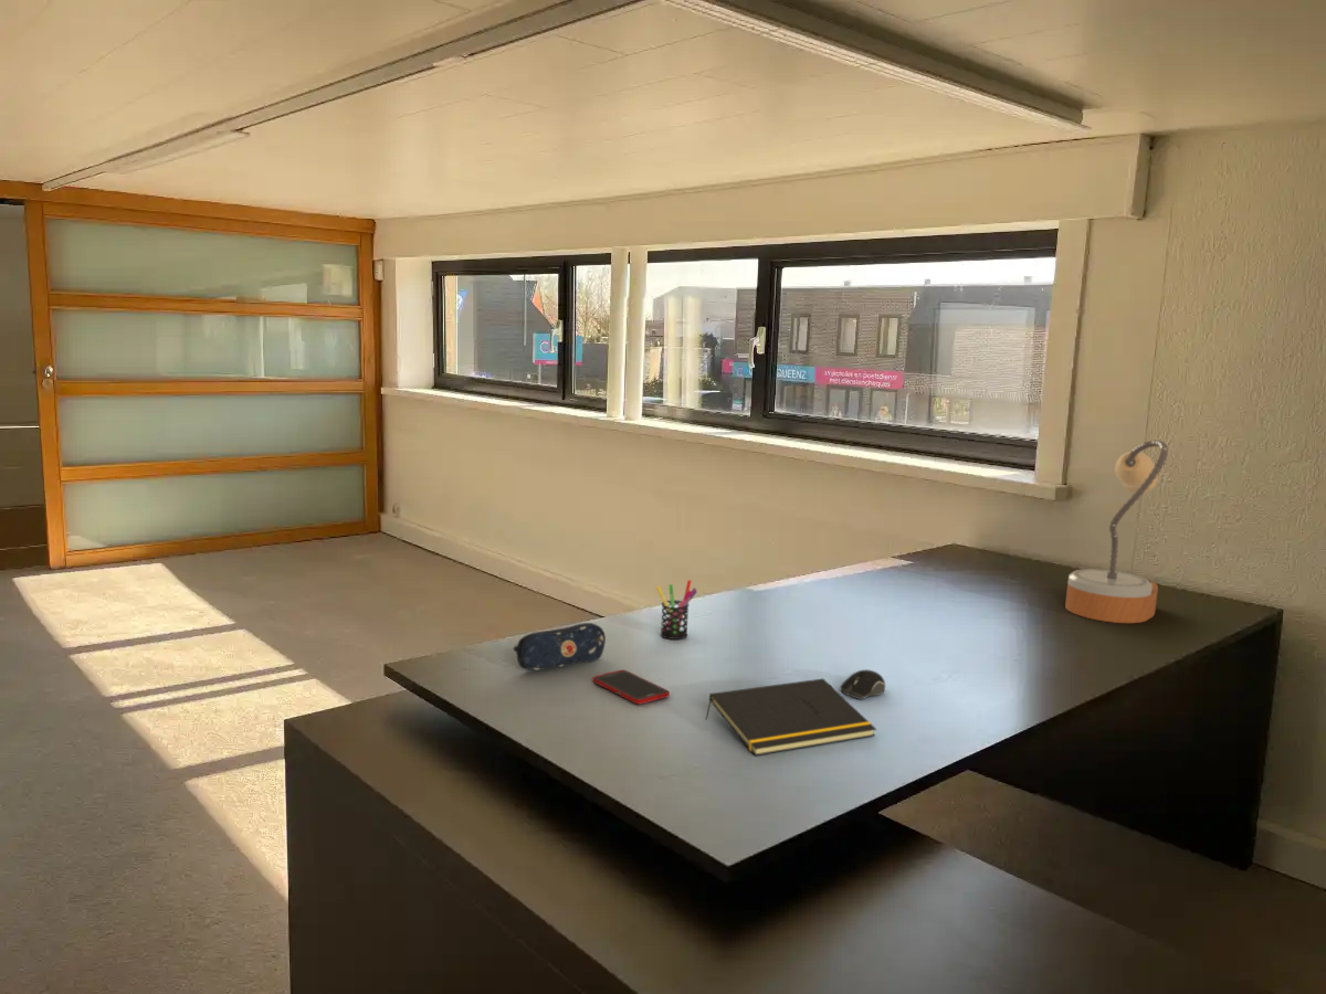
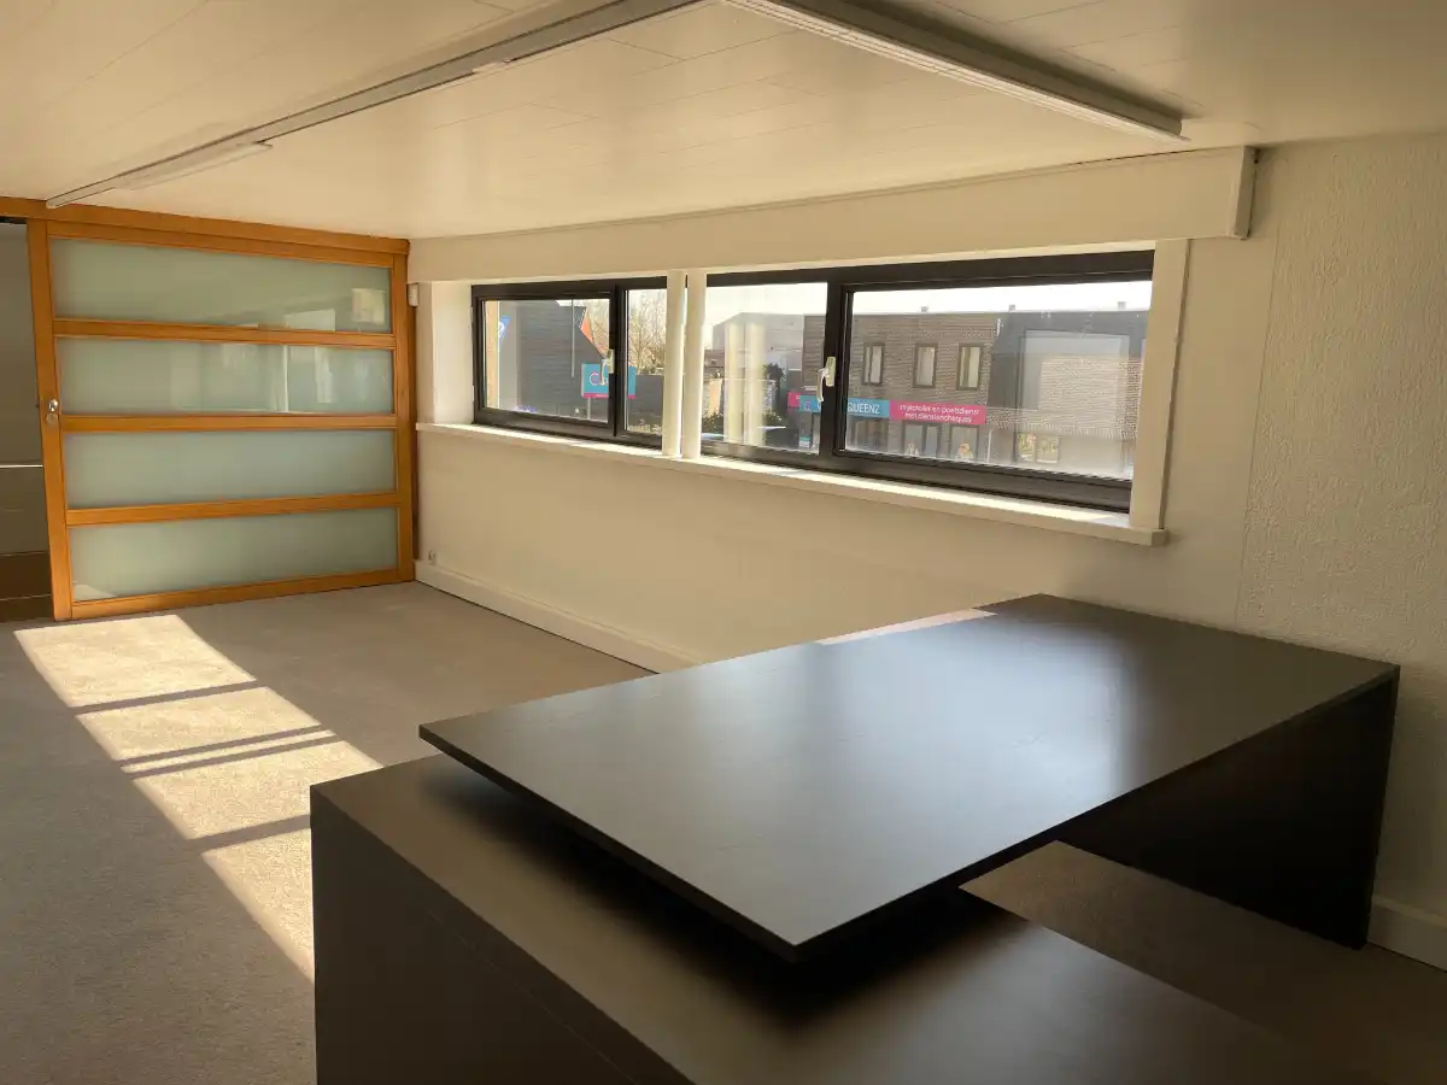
- pencil case [513,622,607,672]
- cell phone [591,669,671,706]
- notepad [704,677,877,757]
- computer mouse [839,668,886,700]
- table lamp [1064,440,1169,624]
- pen holder [655,579,698,641]
